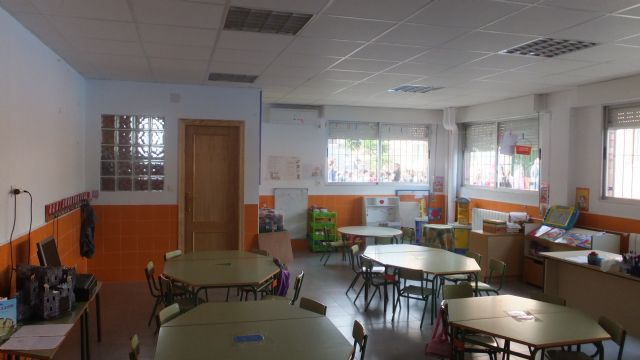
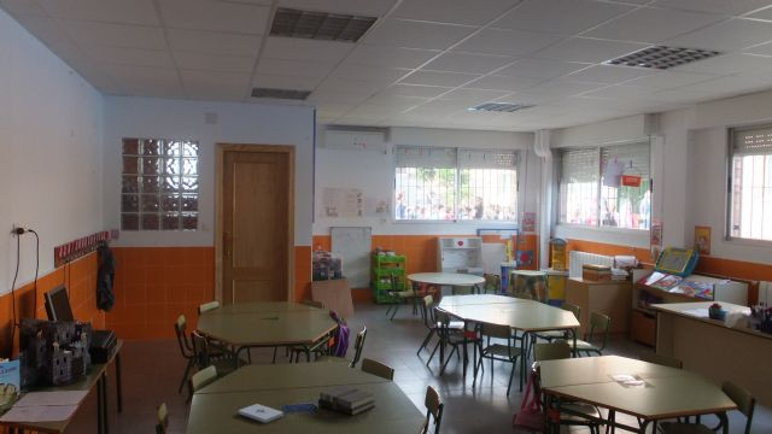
+ book [317,383,376,417]
+ notepad [238,403,283,423]
